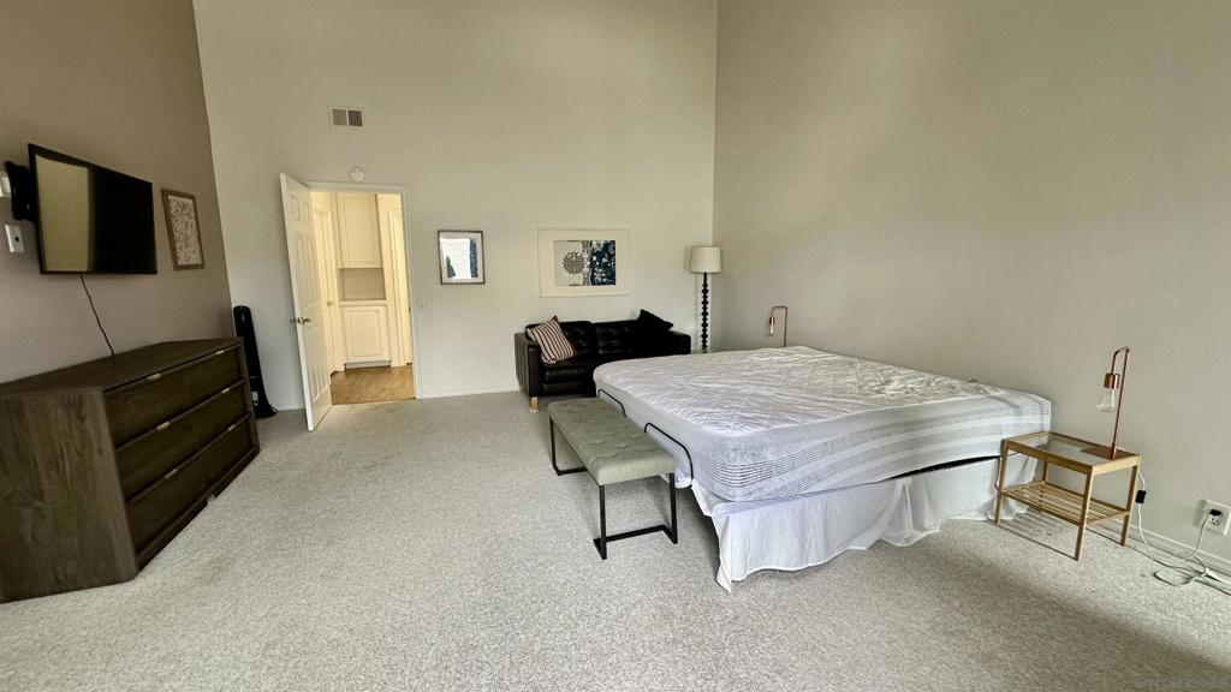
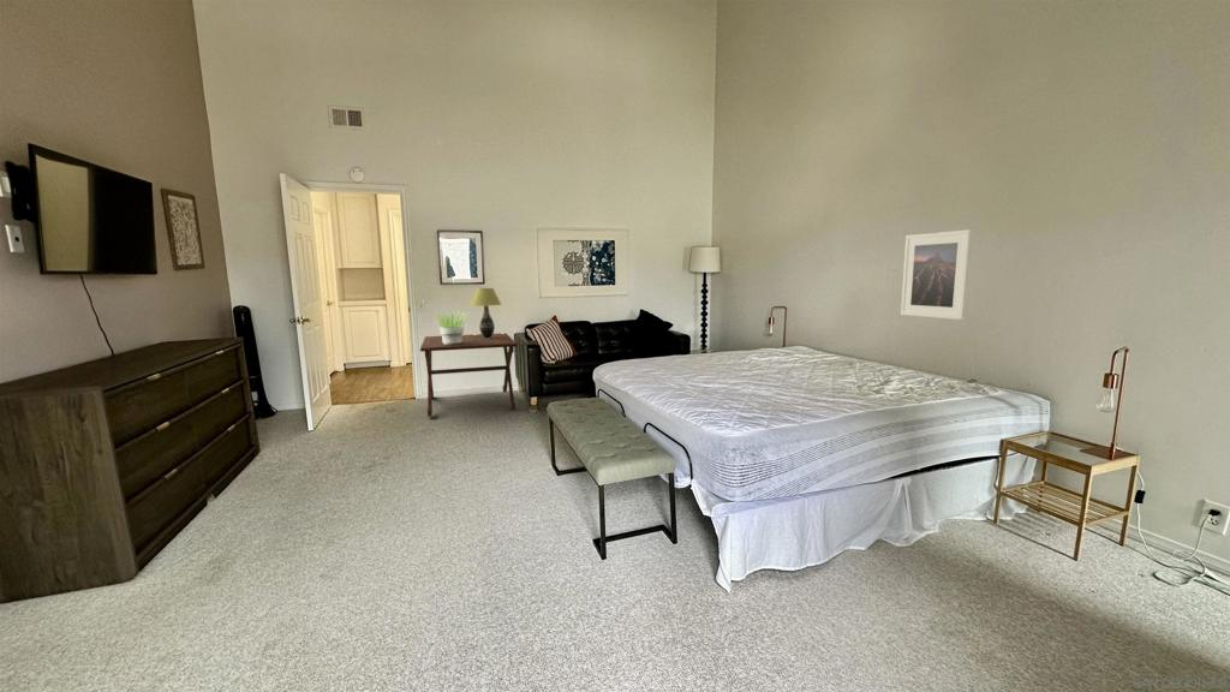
+ side table [419,332,519,418]
+ table lamp [470,287,503,339]
+ potted plant [431,310,468,345]
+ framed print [900,228,973,321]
